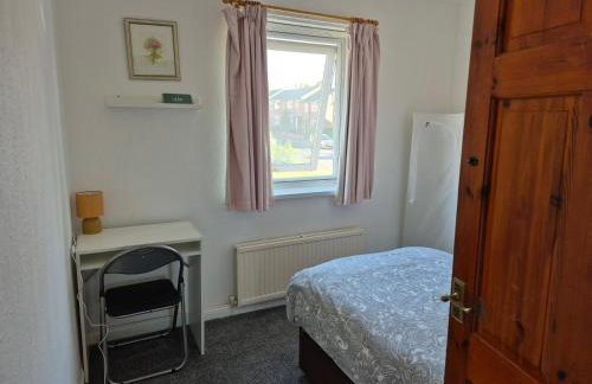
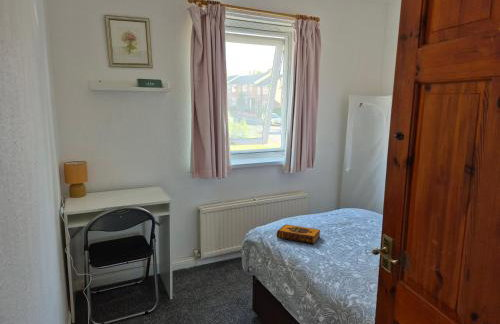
+ hardback book [276,223,321,245]
